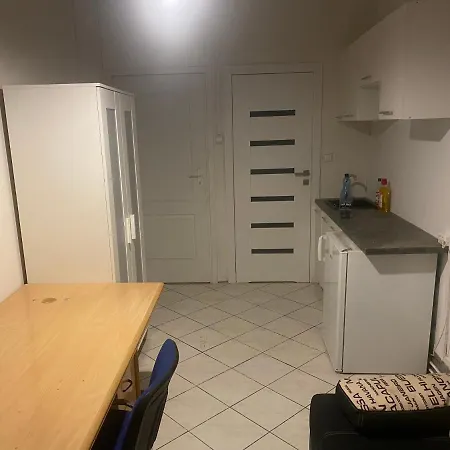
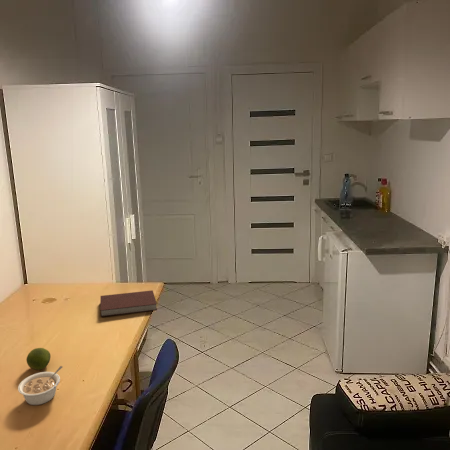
+ notebook [99,289,158,318]
+ legume [17,365,63,406]
+ fruit [25,347,52,371]
